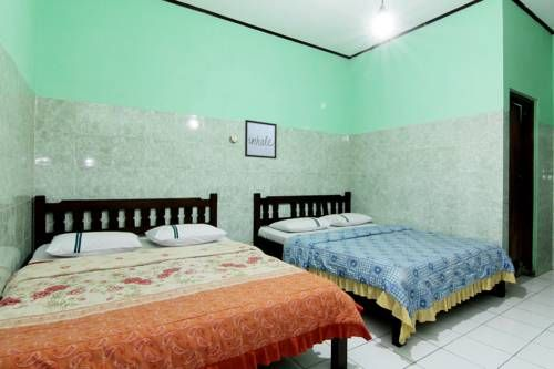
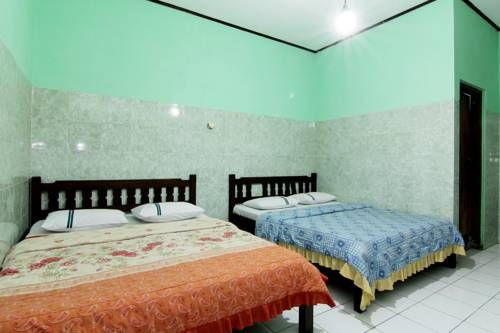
- wall art [244,119,278,160]
